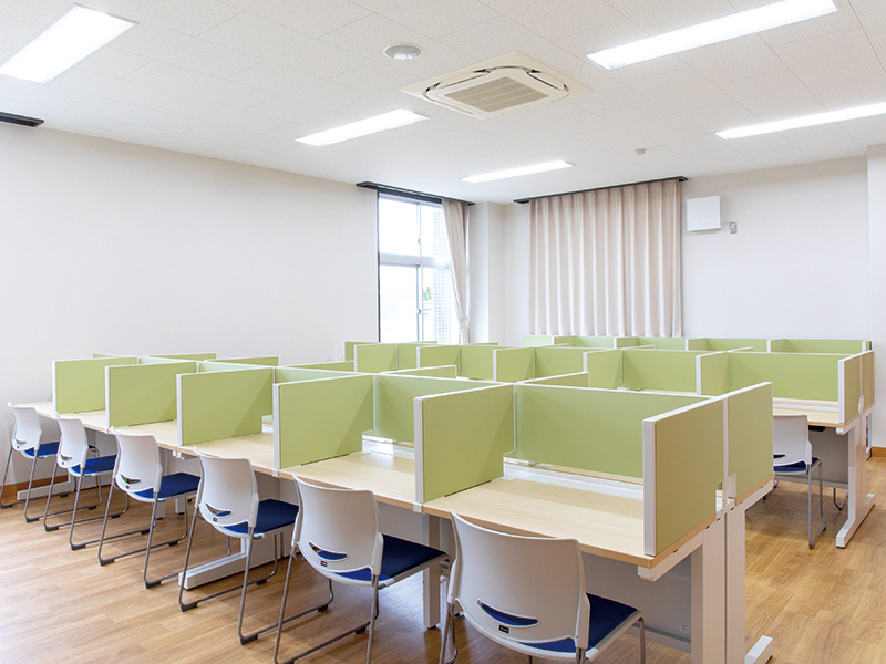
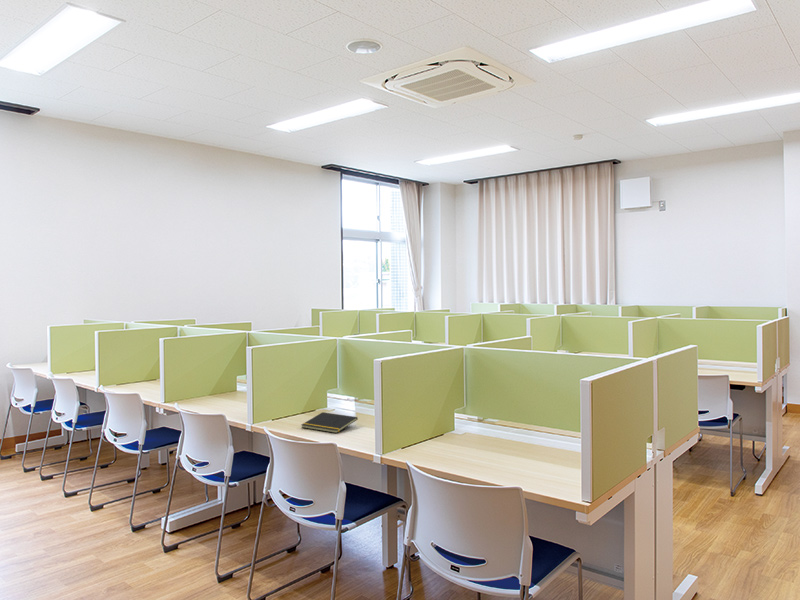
+ notepad [301,411,359,434]
